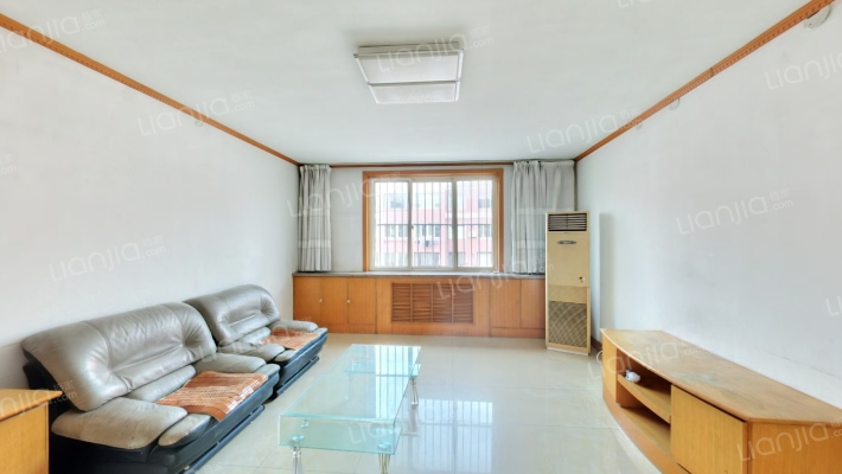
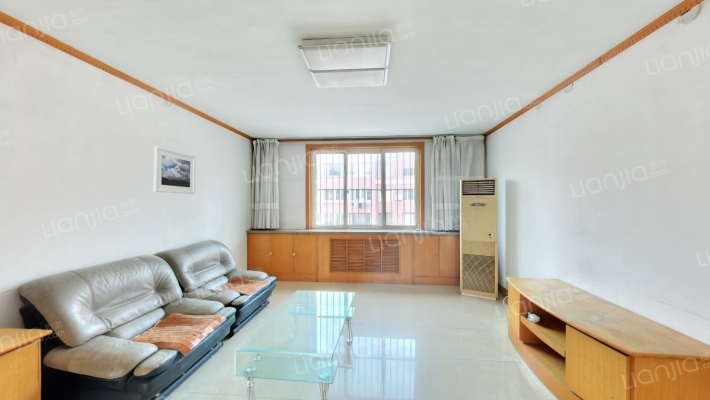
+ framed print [153,145,196,195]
